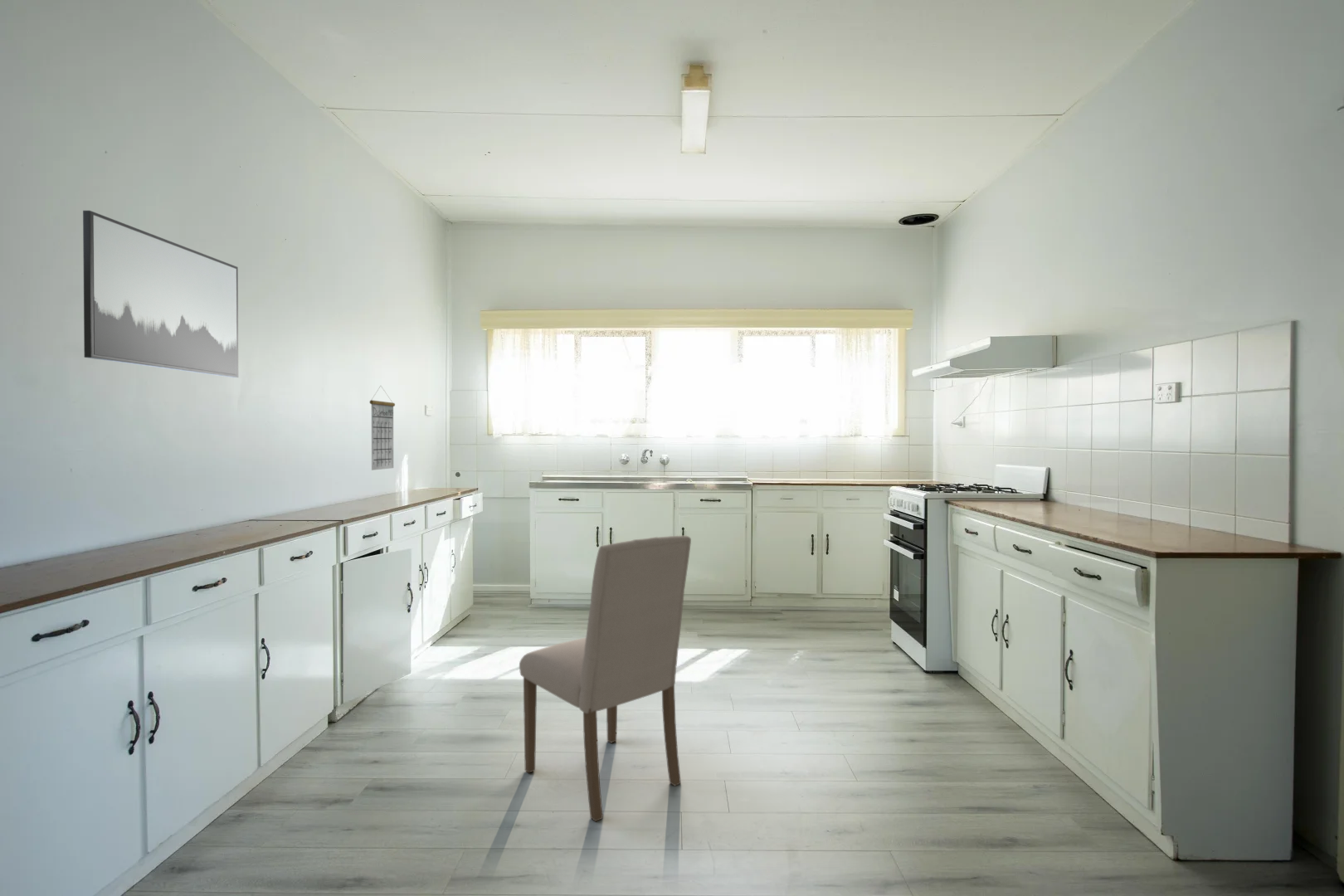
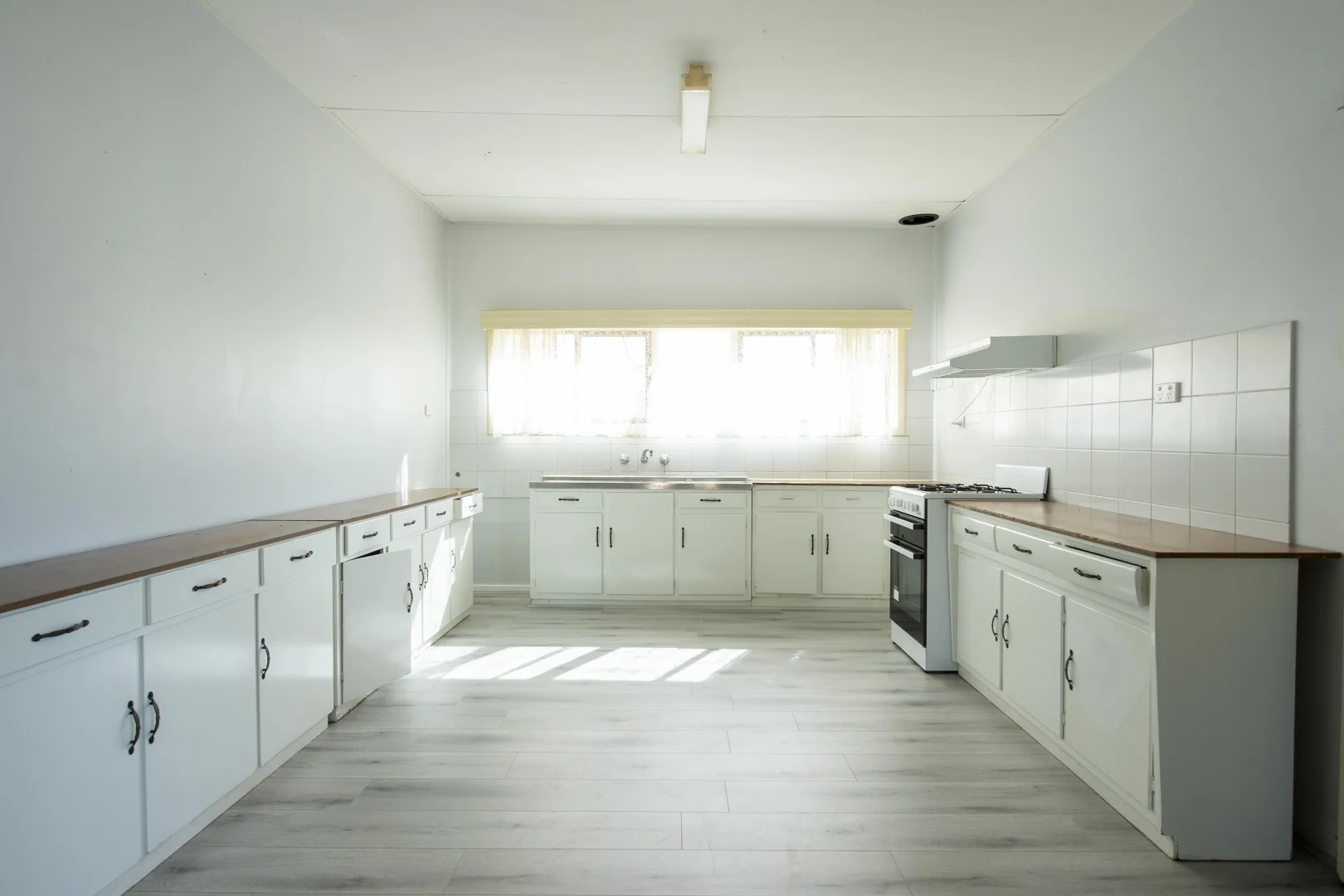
- dining chair [519,535,692,822]
- wall art [82,210,239,378]
- calendar [369,385,396,471]
